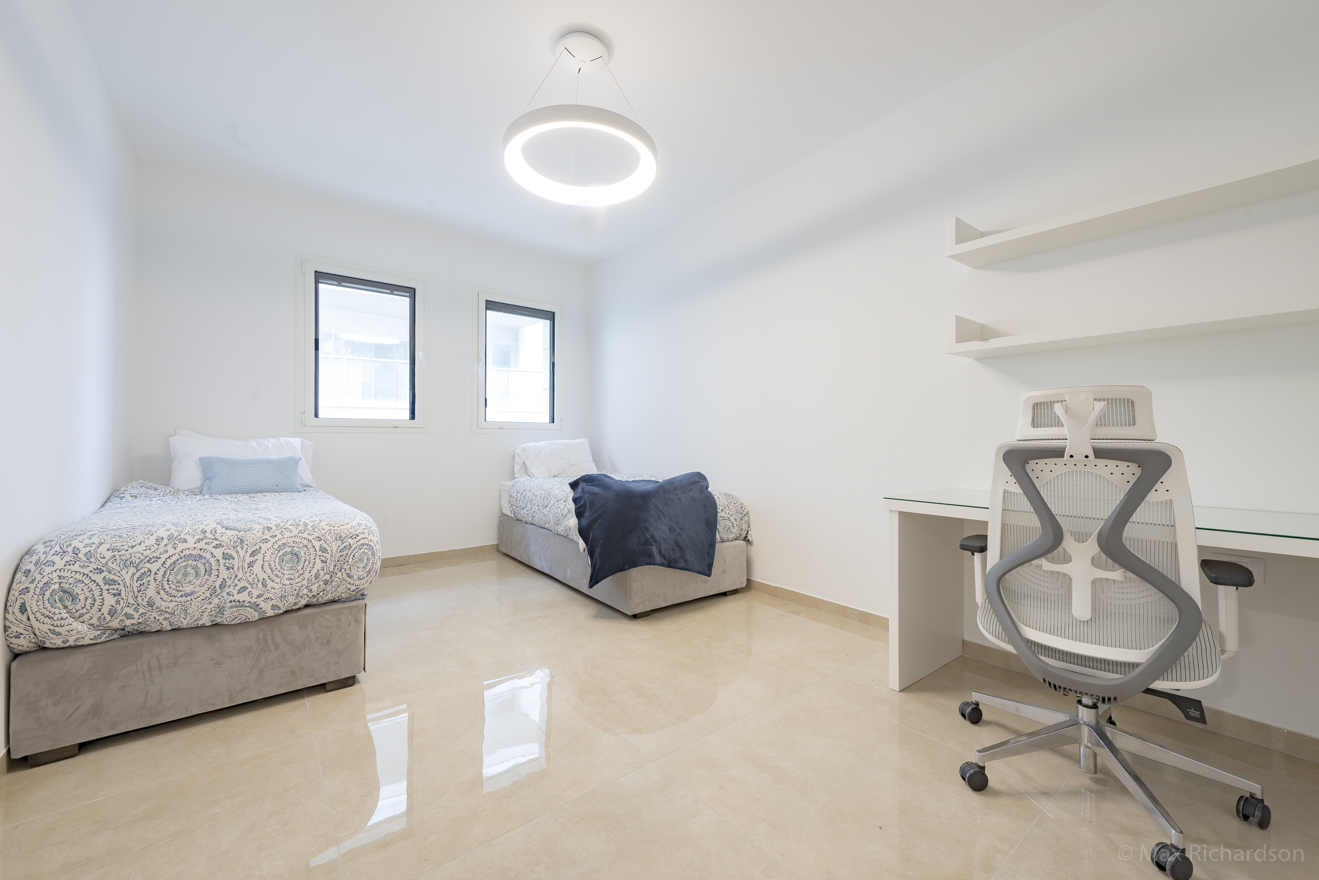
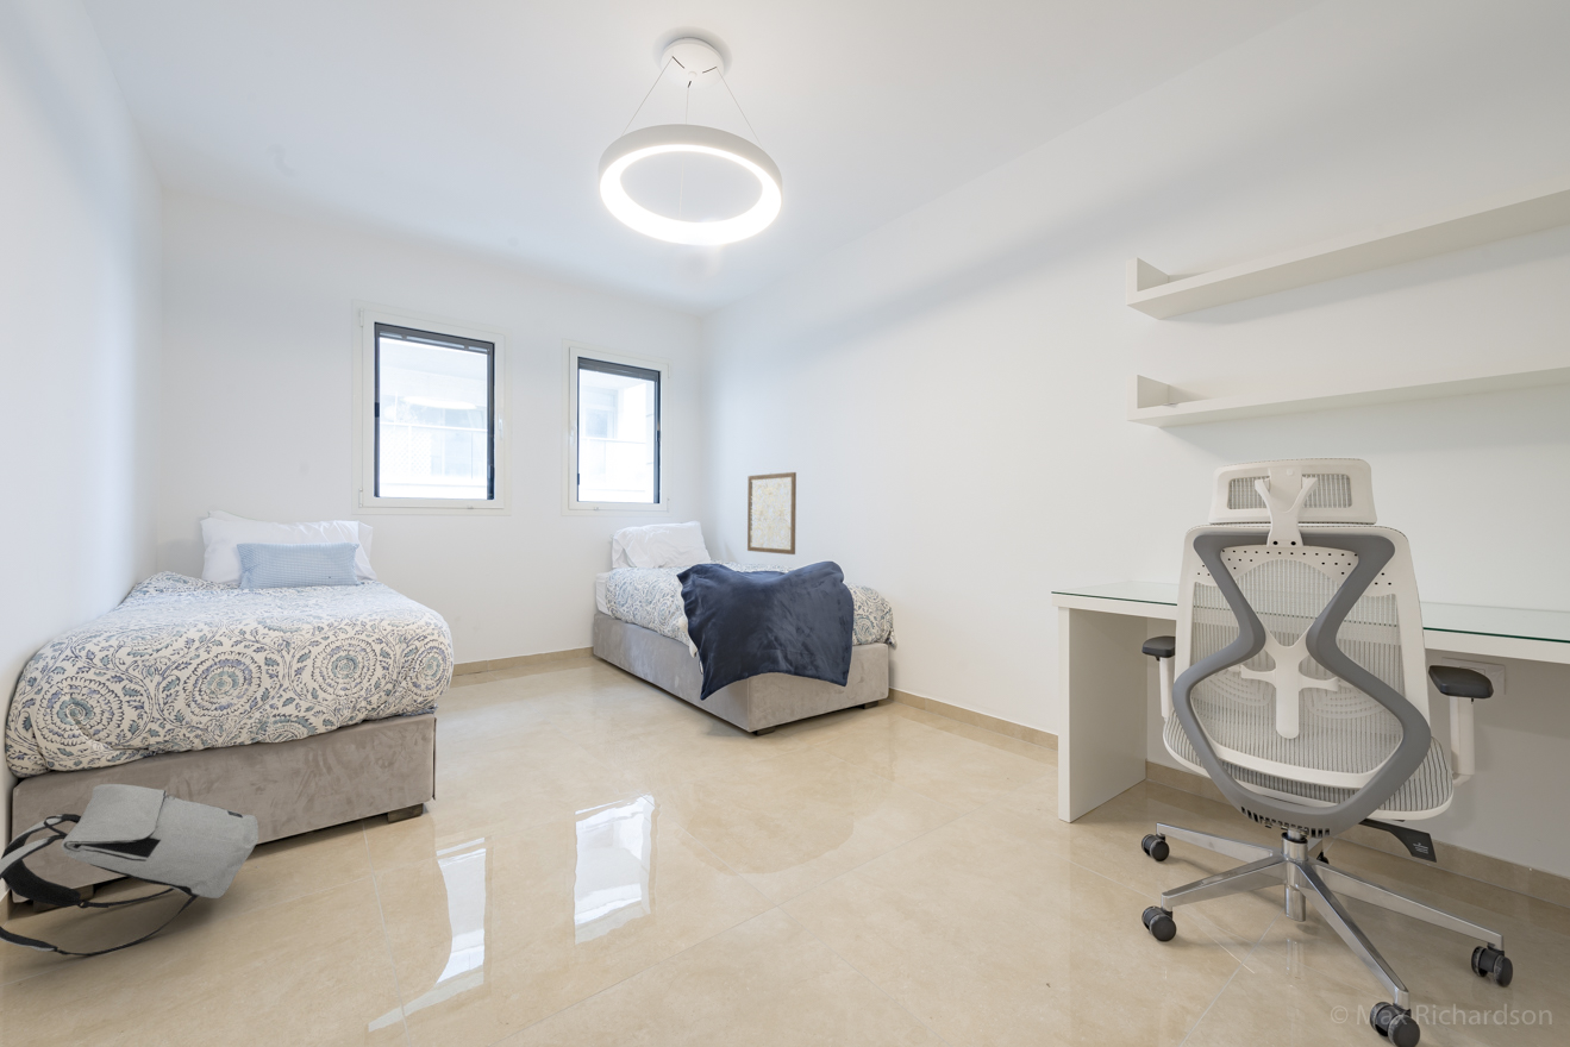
+ backpack [0,783,259,957]
+ wall art [746,471,797,556]
